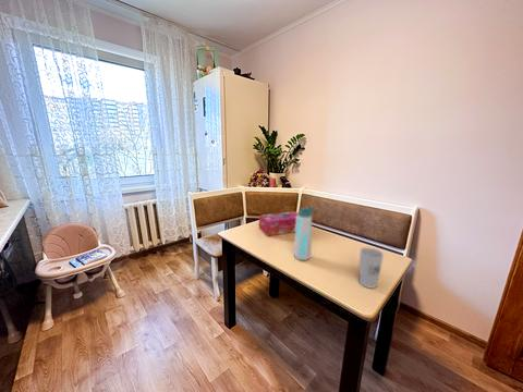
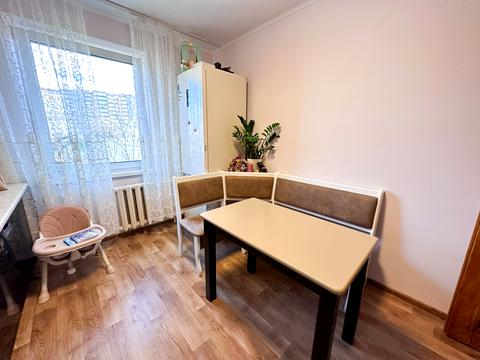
- cup [357,246,385,290]
- water bottle [293,206,317,261]
- tissue box [258,210,299,237]
